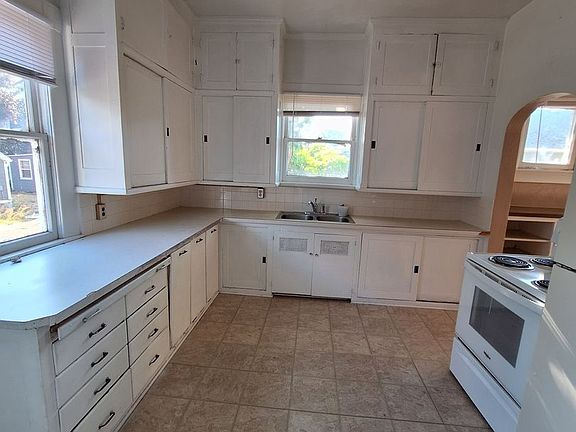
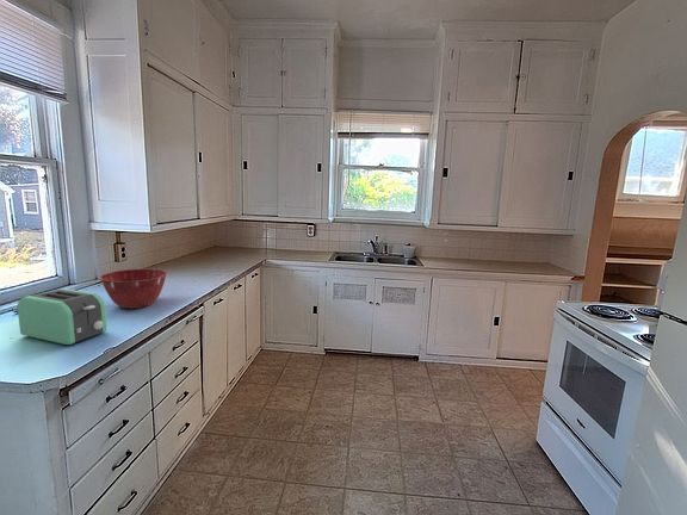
+ toaster [16,287,109,346]
+ mixing bowl [99,268,168,310]
